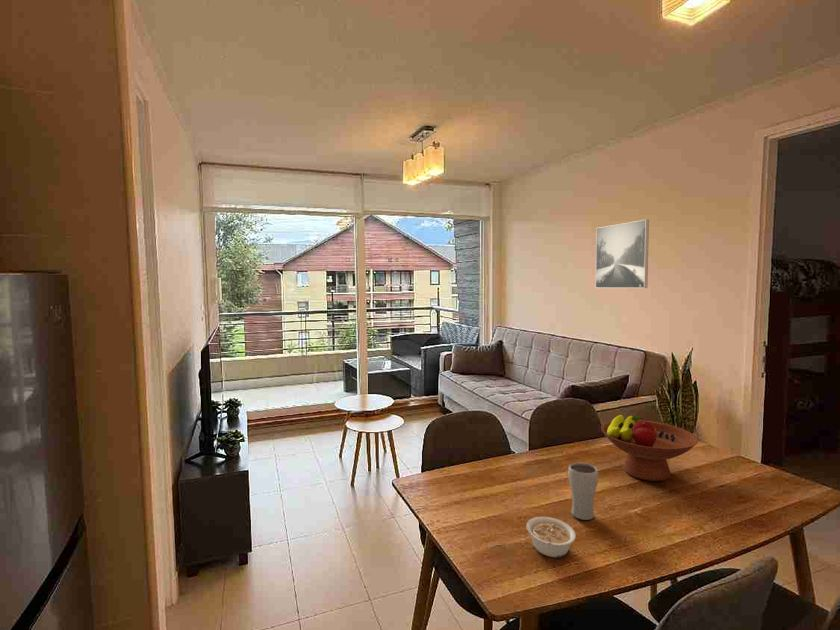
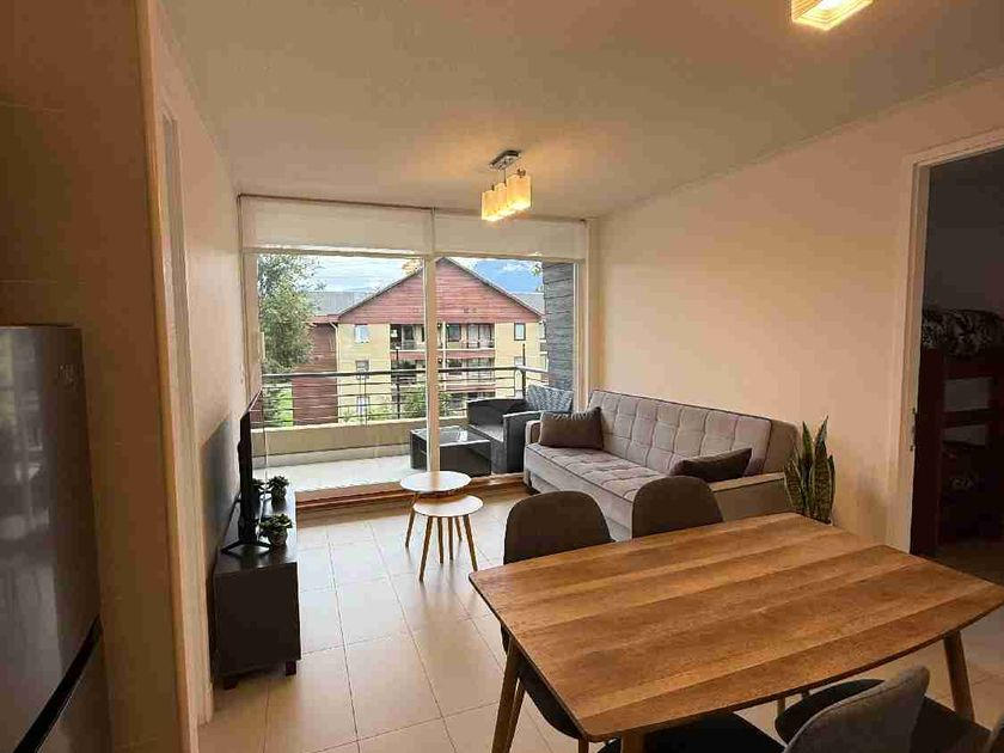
- legume [525,516,577,558]
- drinking glass [567,462,599,521]
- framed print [594,219,650,289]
- fruit bowl [600,414,700,482]
